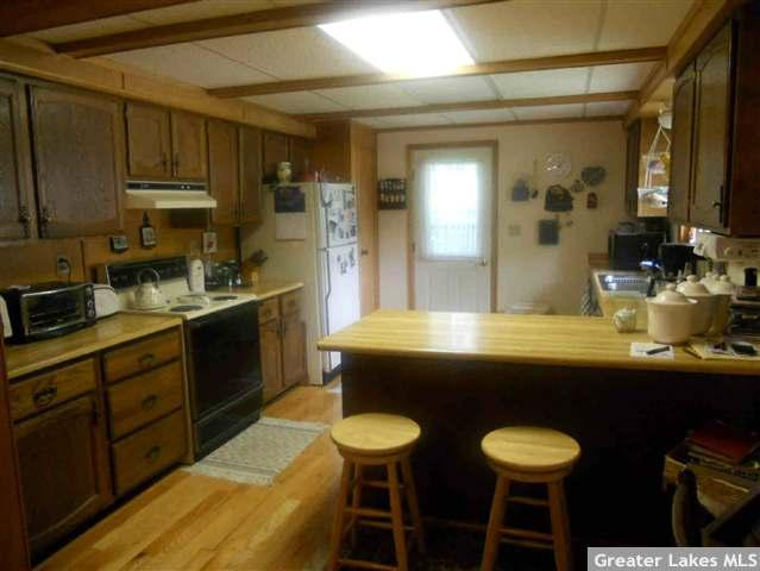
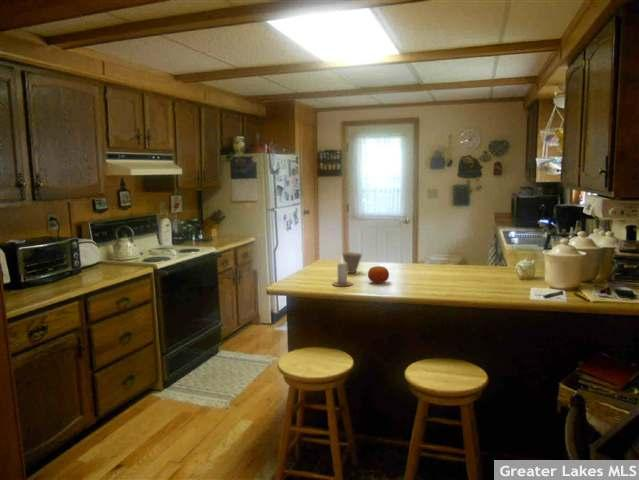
+ candle [331,254,354,287]
+ cup [342,251,363,274]
+ fruit [367,265,390,284]
